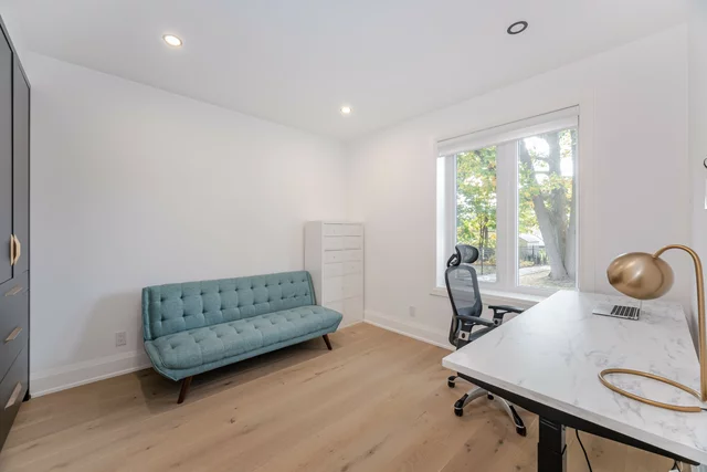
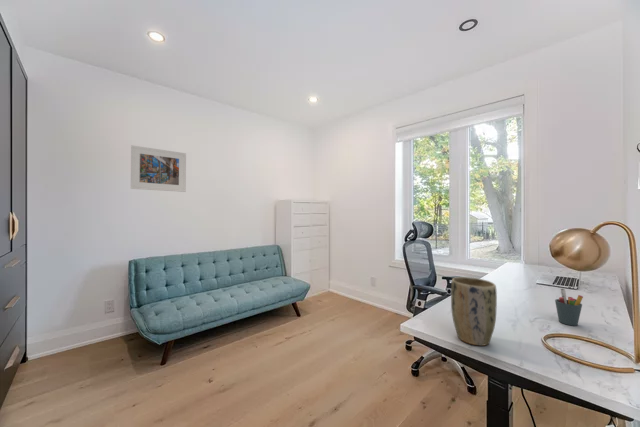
+ plant pot [450,276,498,347]
+ pen holder [554,287,584,327]
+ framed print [130,144,187,193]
